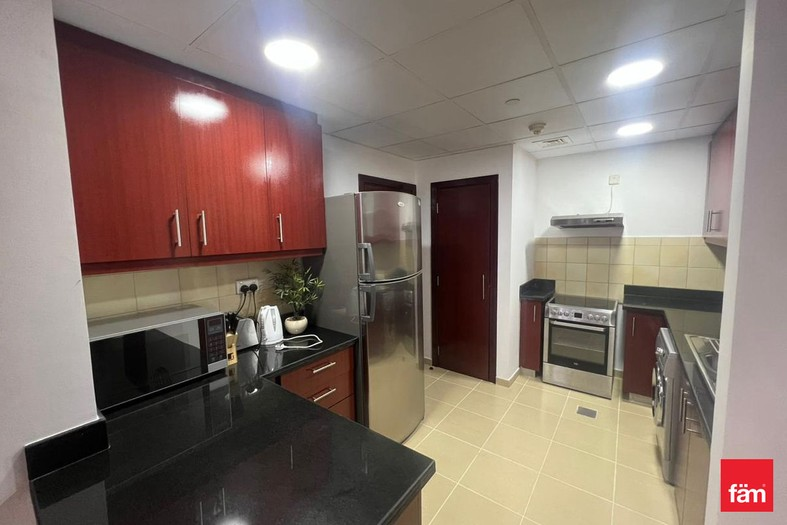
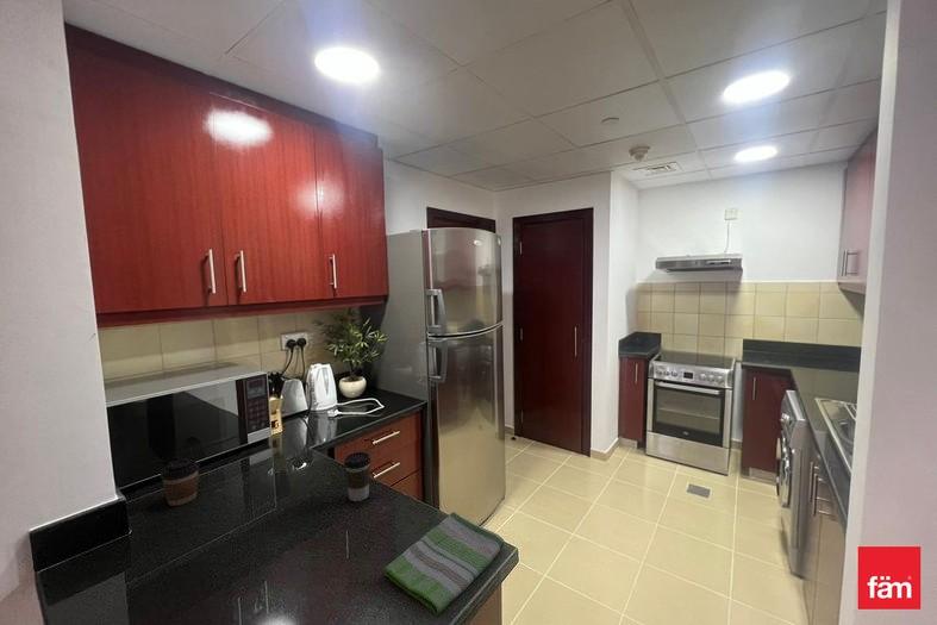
+ coffee cup [343,451,371,502]
+ dish towel [382,511,506,617]
+ coffee cup [160,458,200,507]
